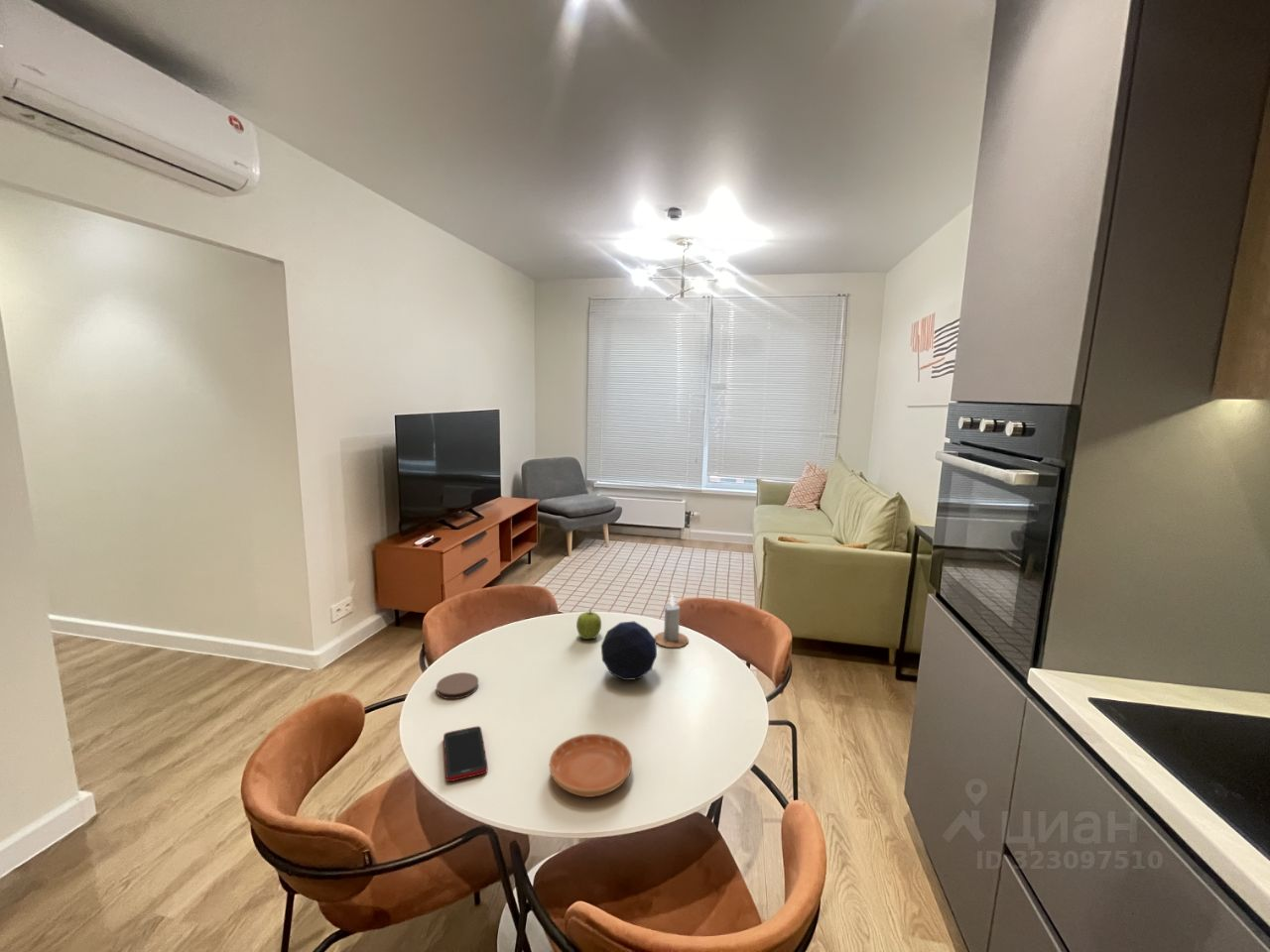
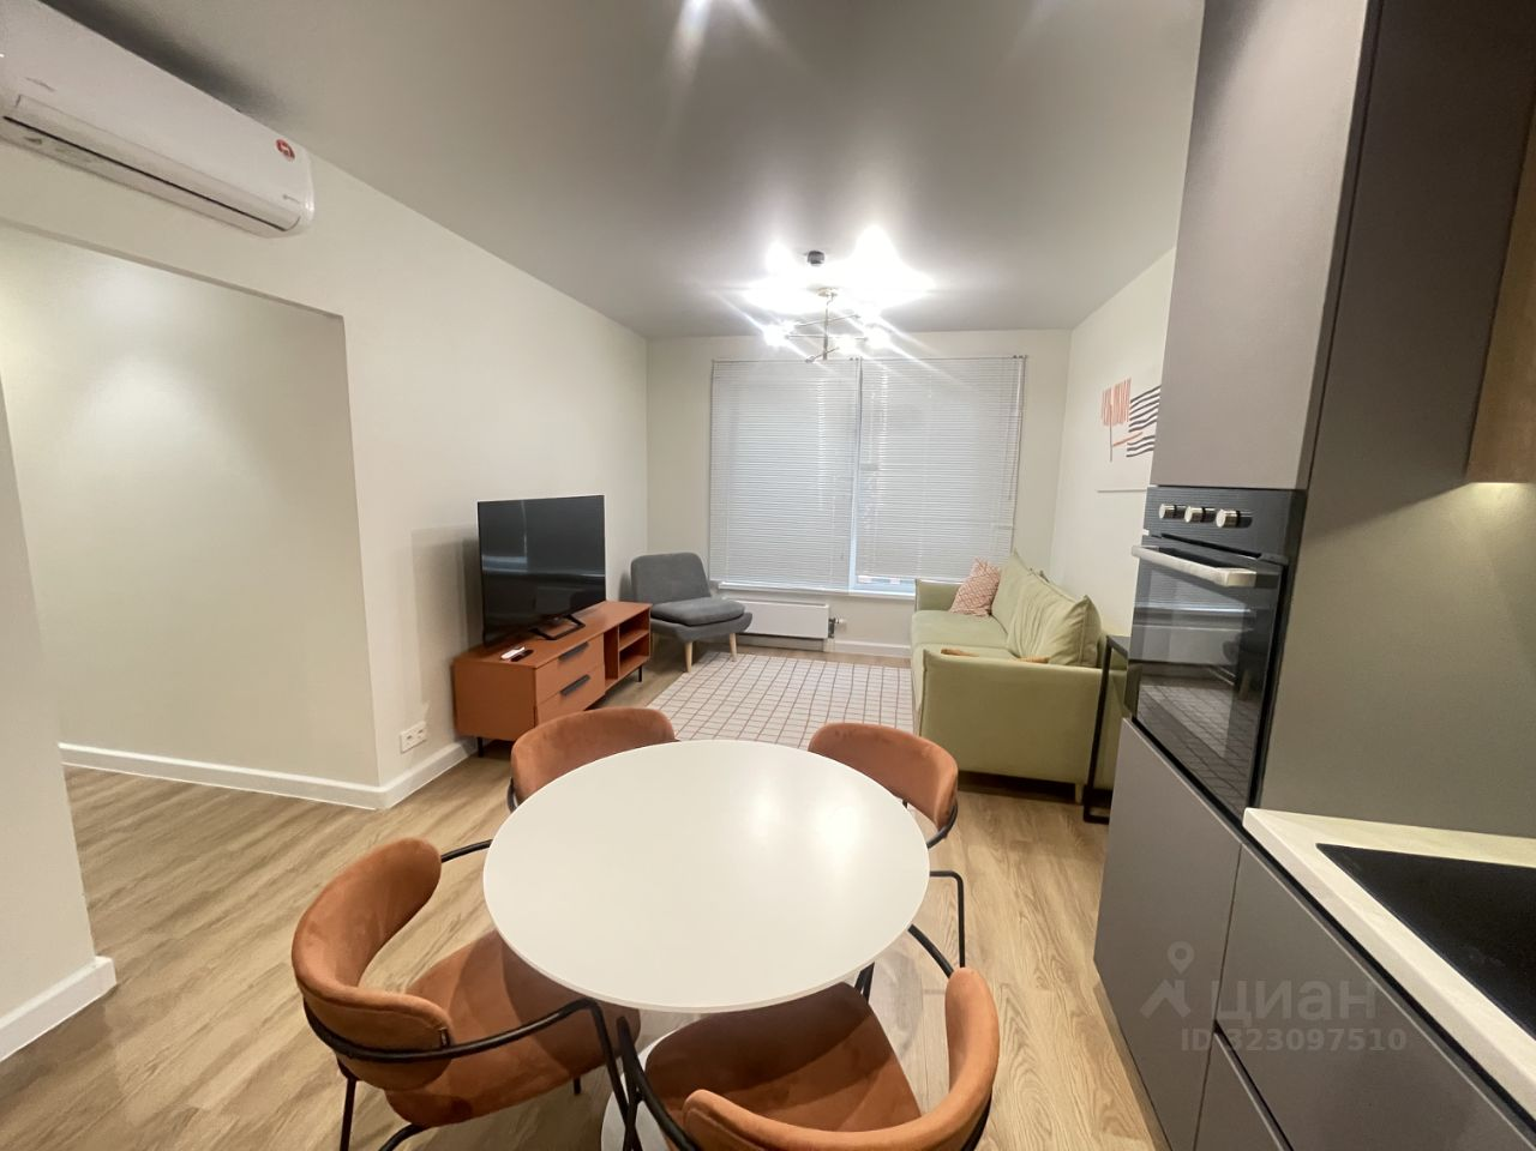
- saucer [549,733,633,798]
- candle [654,592,690,649]
- cell phone [443,725,489,782]
- decorative orb [600,621,658,681]
- coaster [436,671,479,700]
- fruit [575,609,602,640]
